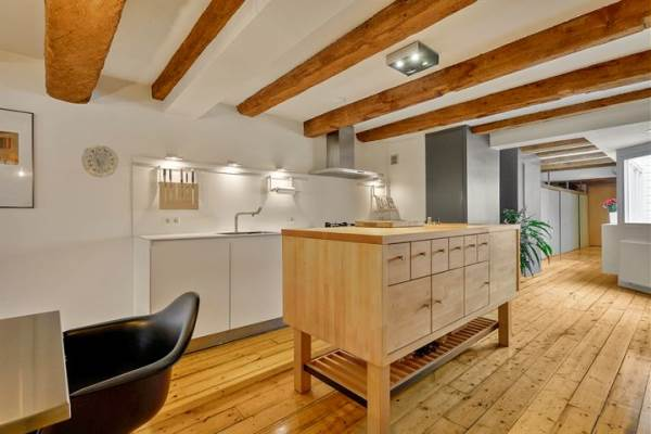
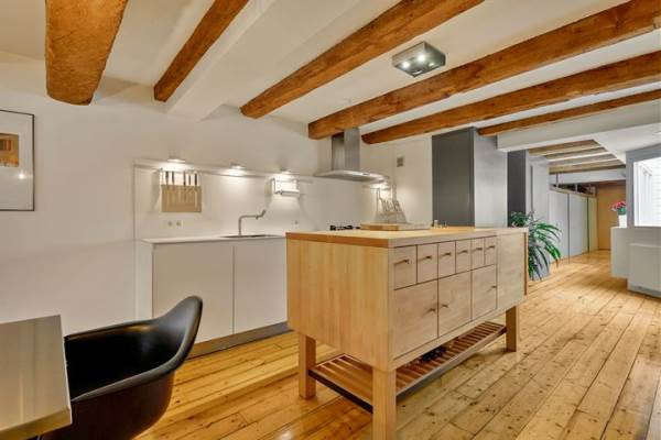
- decorative plate [80,144,119,178]
